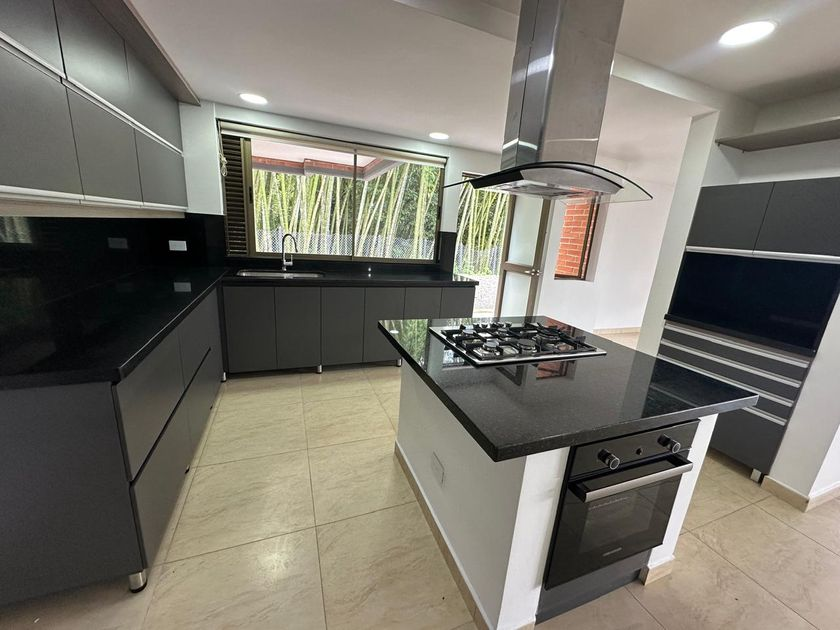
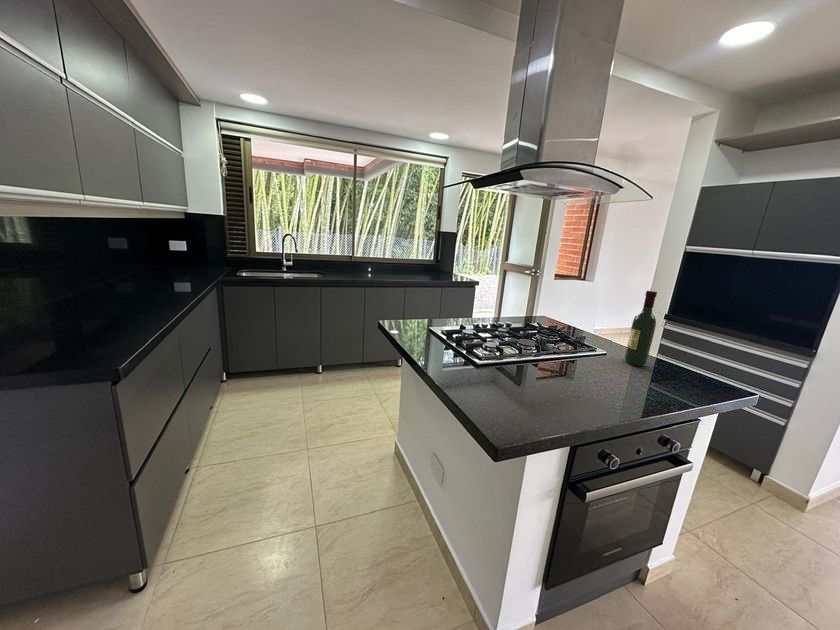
+ wine bottle [624,290,658,367]
